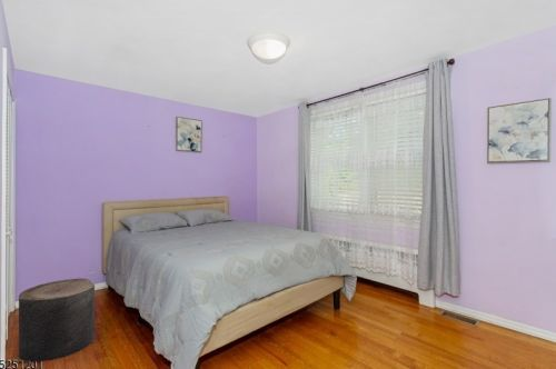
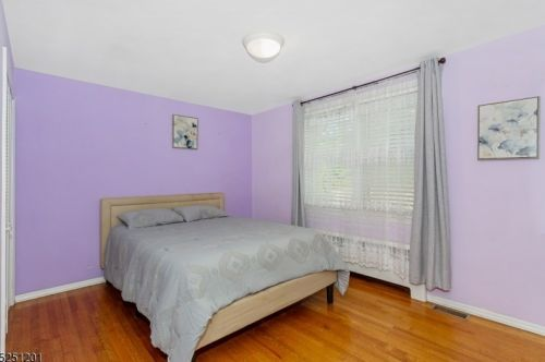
- stool [18,277,96,363]
